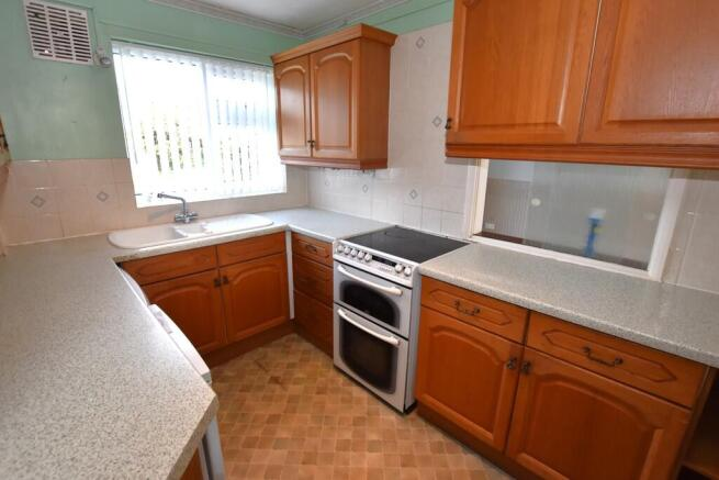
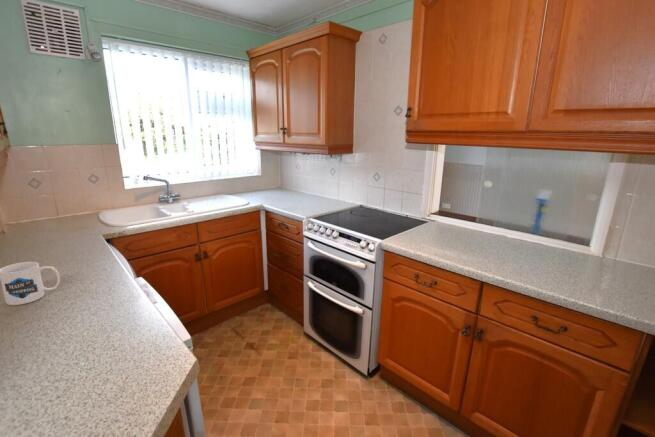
+ mug [0,261,61,306]
